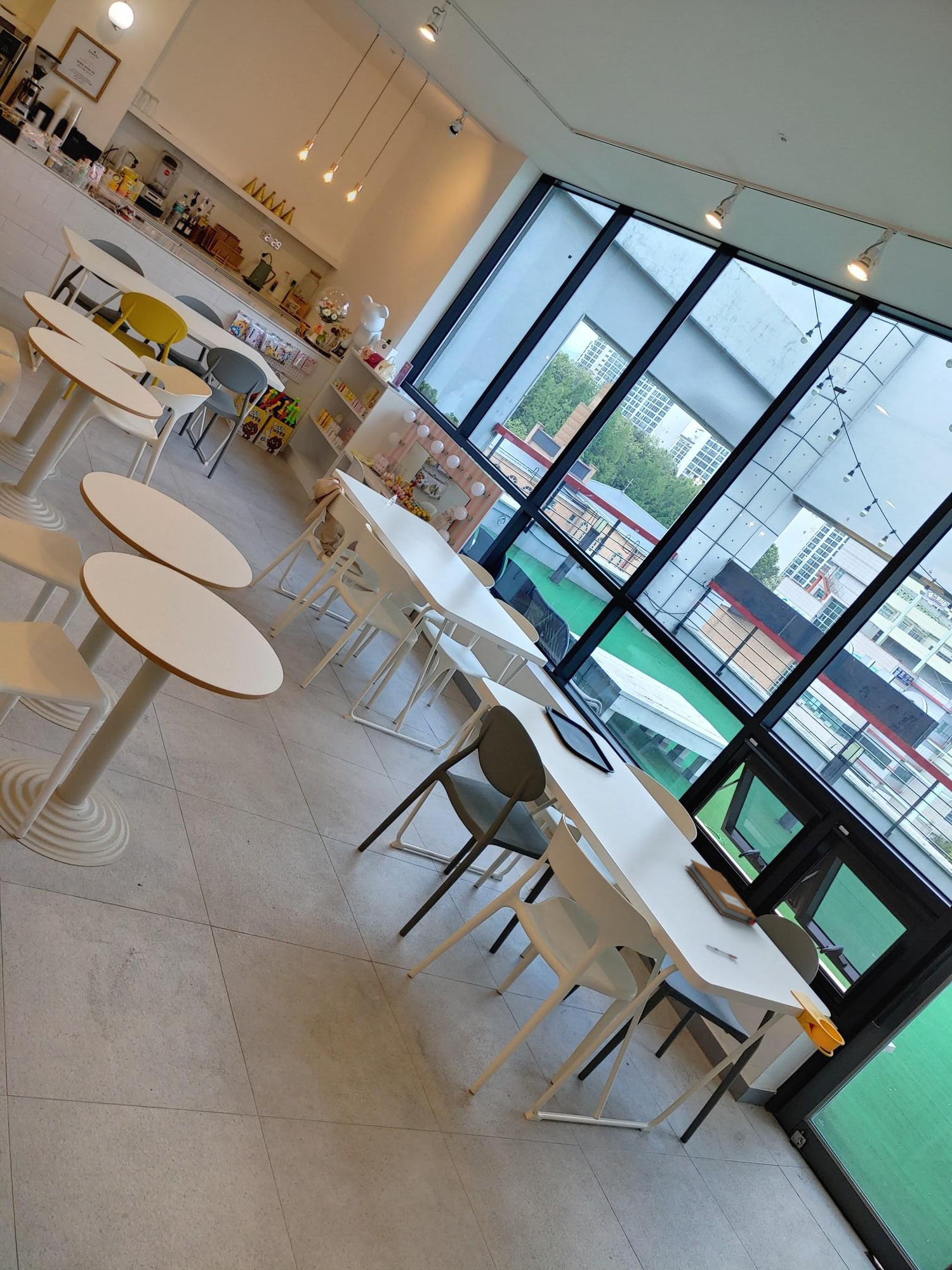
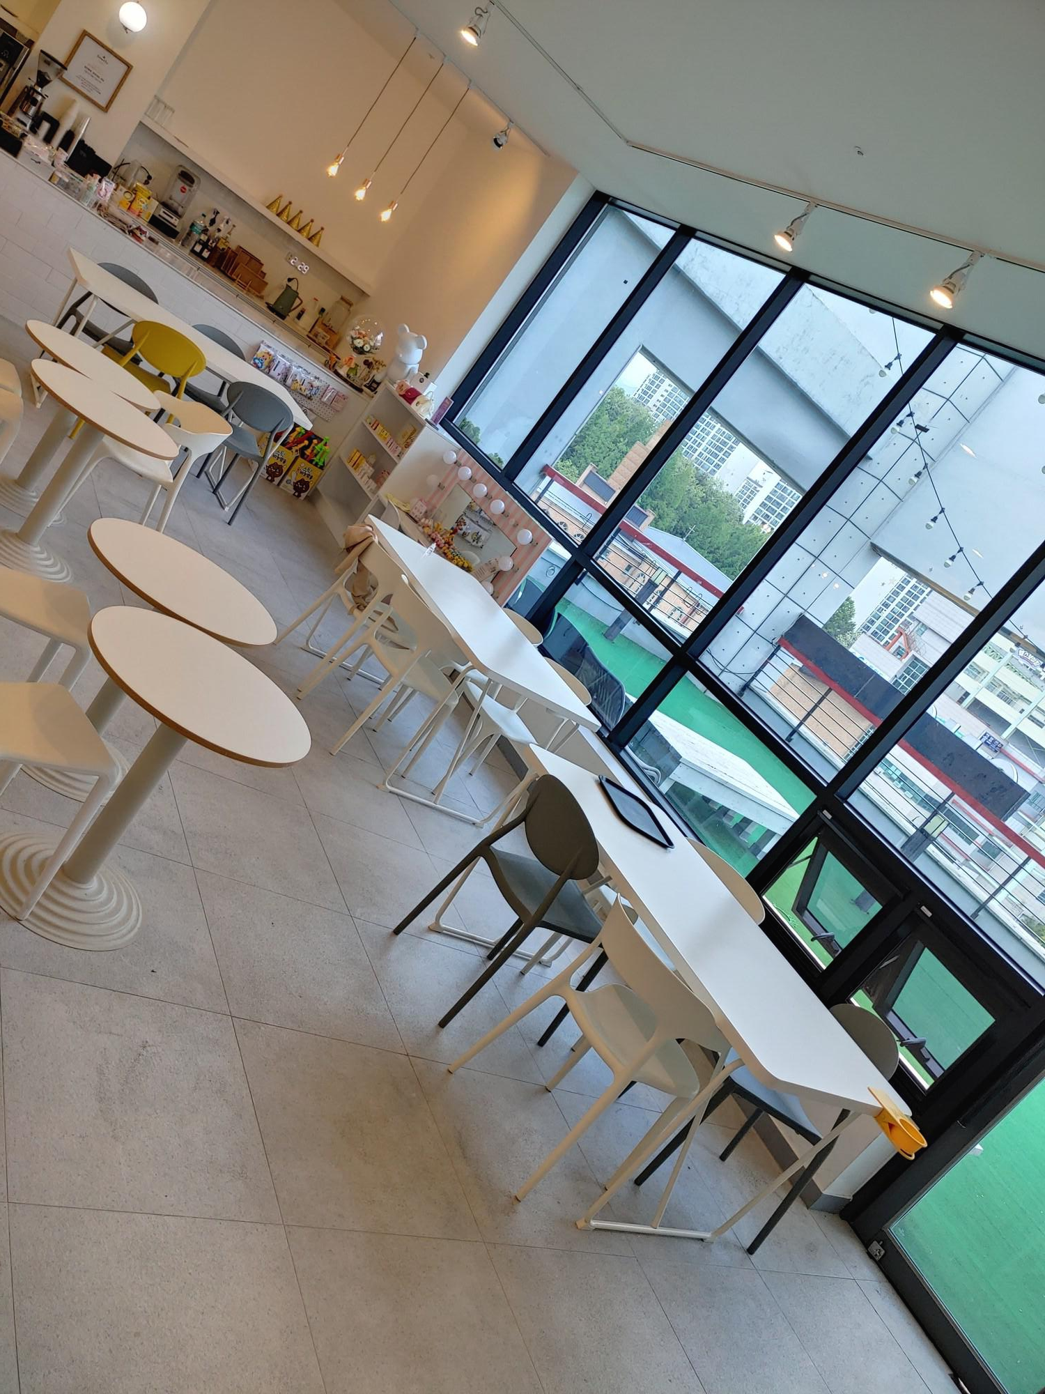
- notebook [684,859,758,926]
- pen [706,944,738,960]
